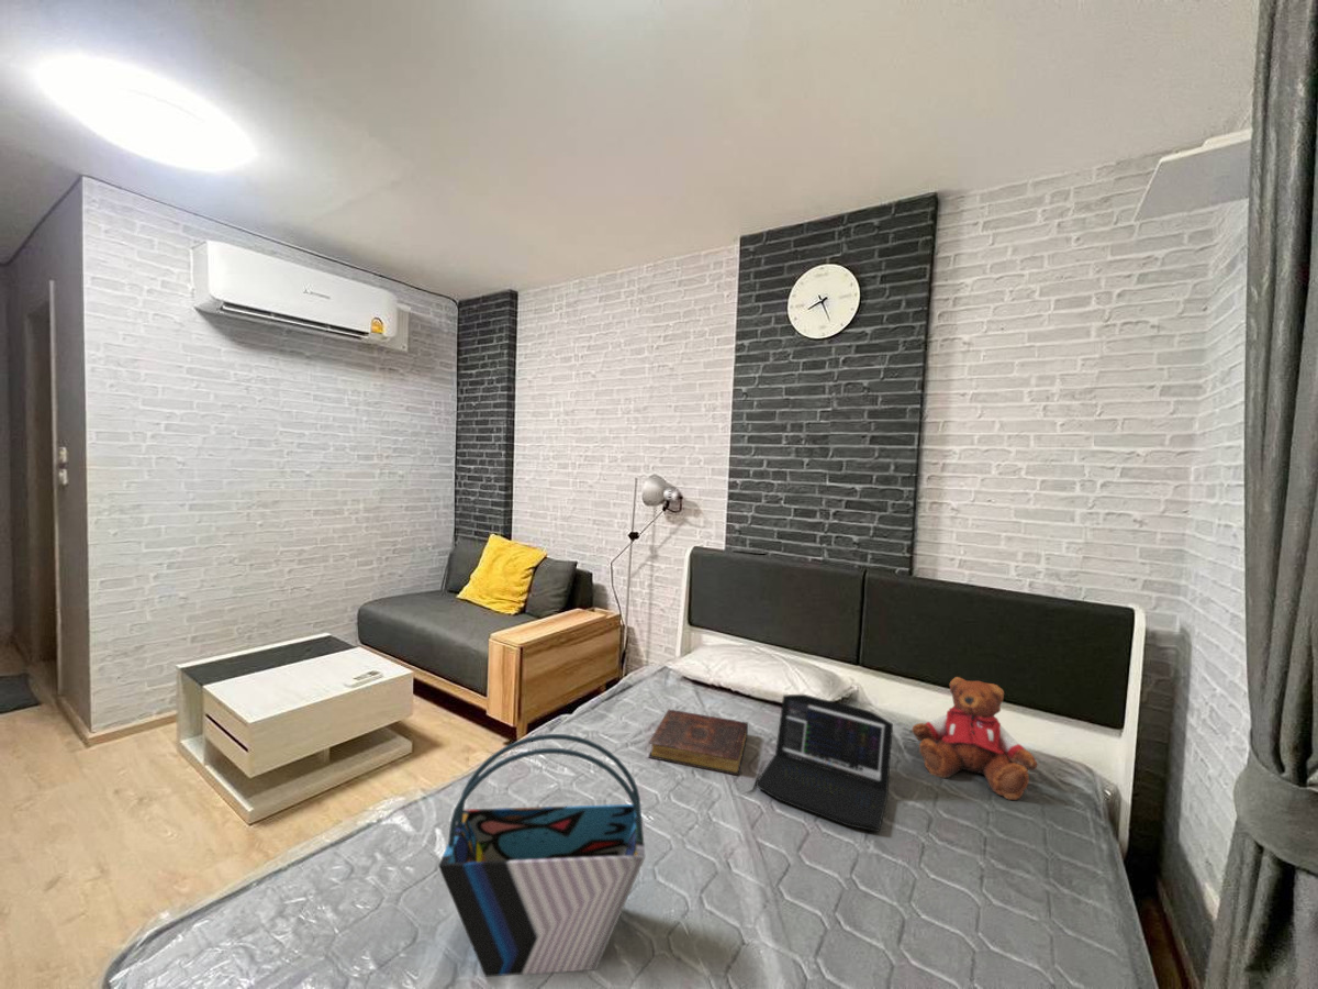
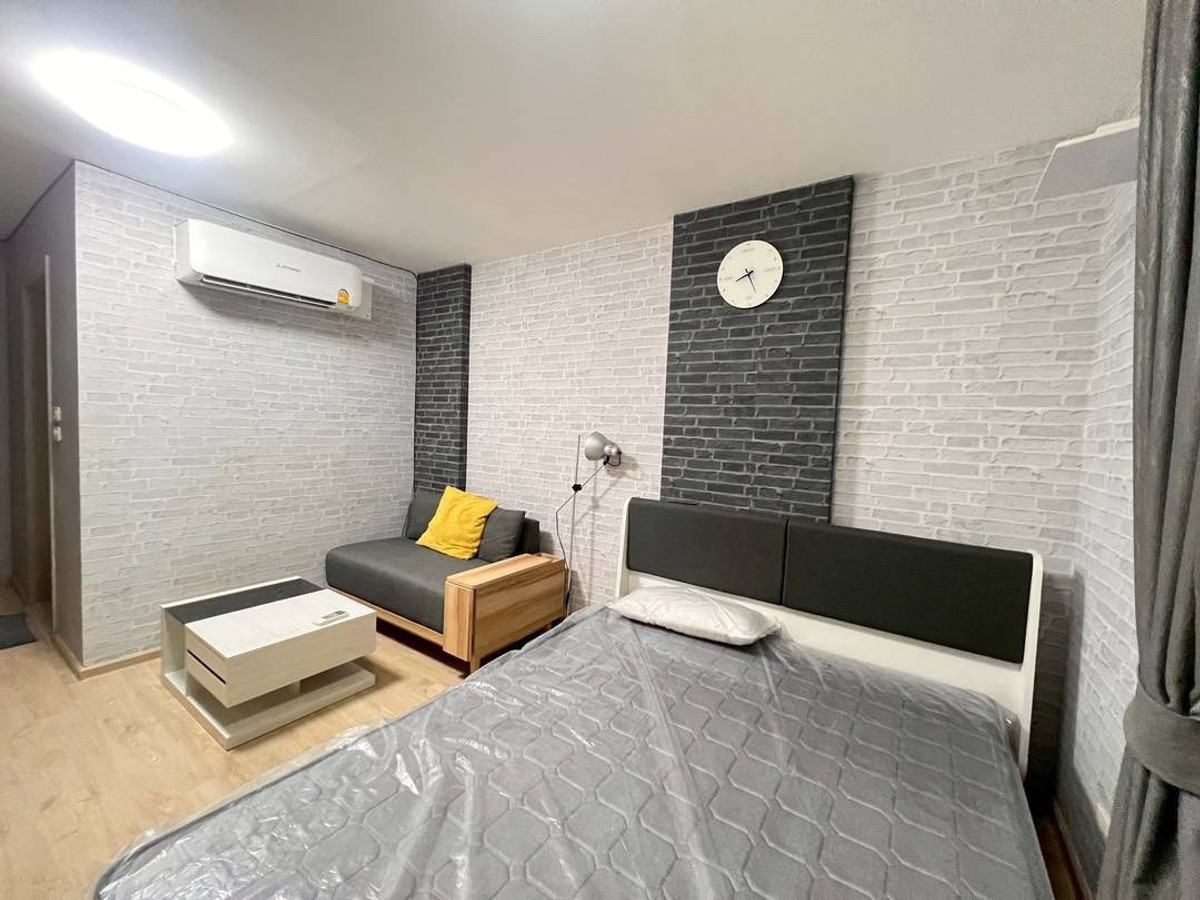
- book [647,709,749,777]
- laptop [755,693,894,833]
- teddy bear [911,676,1038,801]
- tote bag [437,733,646,978]
